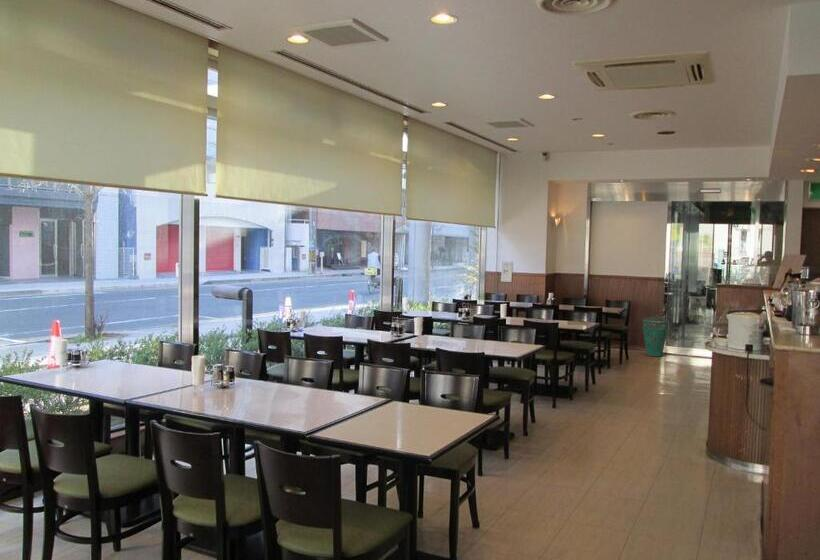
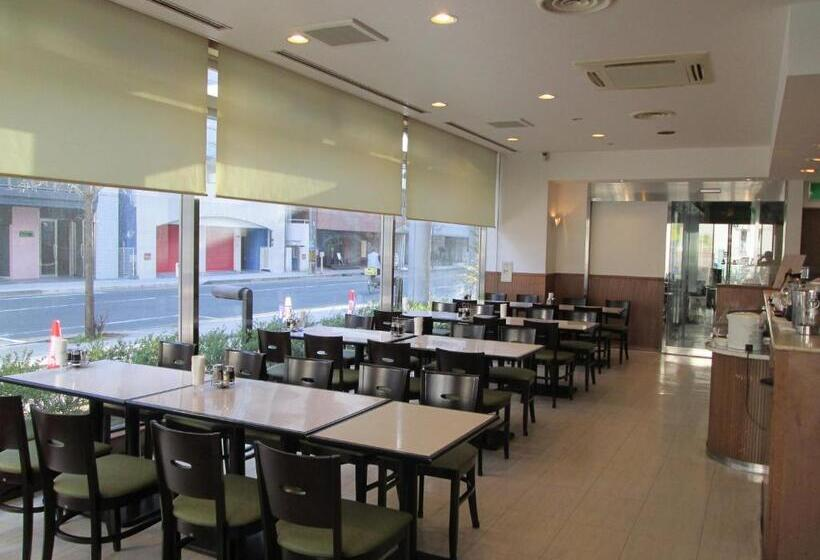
- trash can [641,314,670,357]
